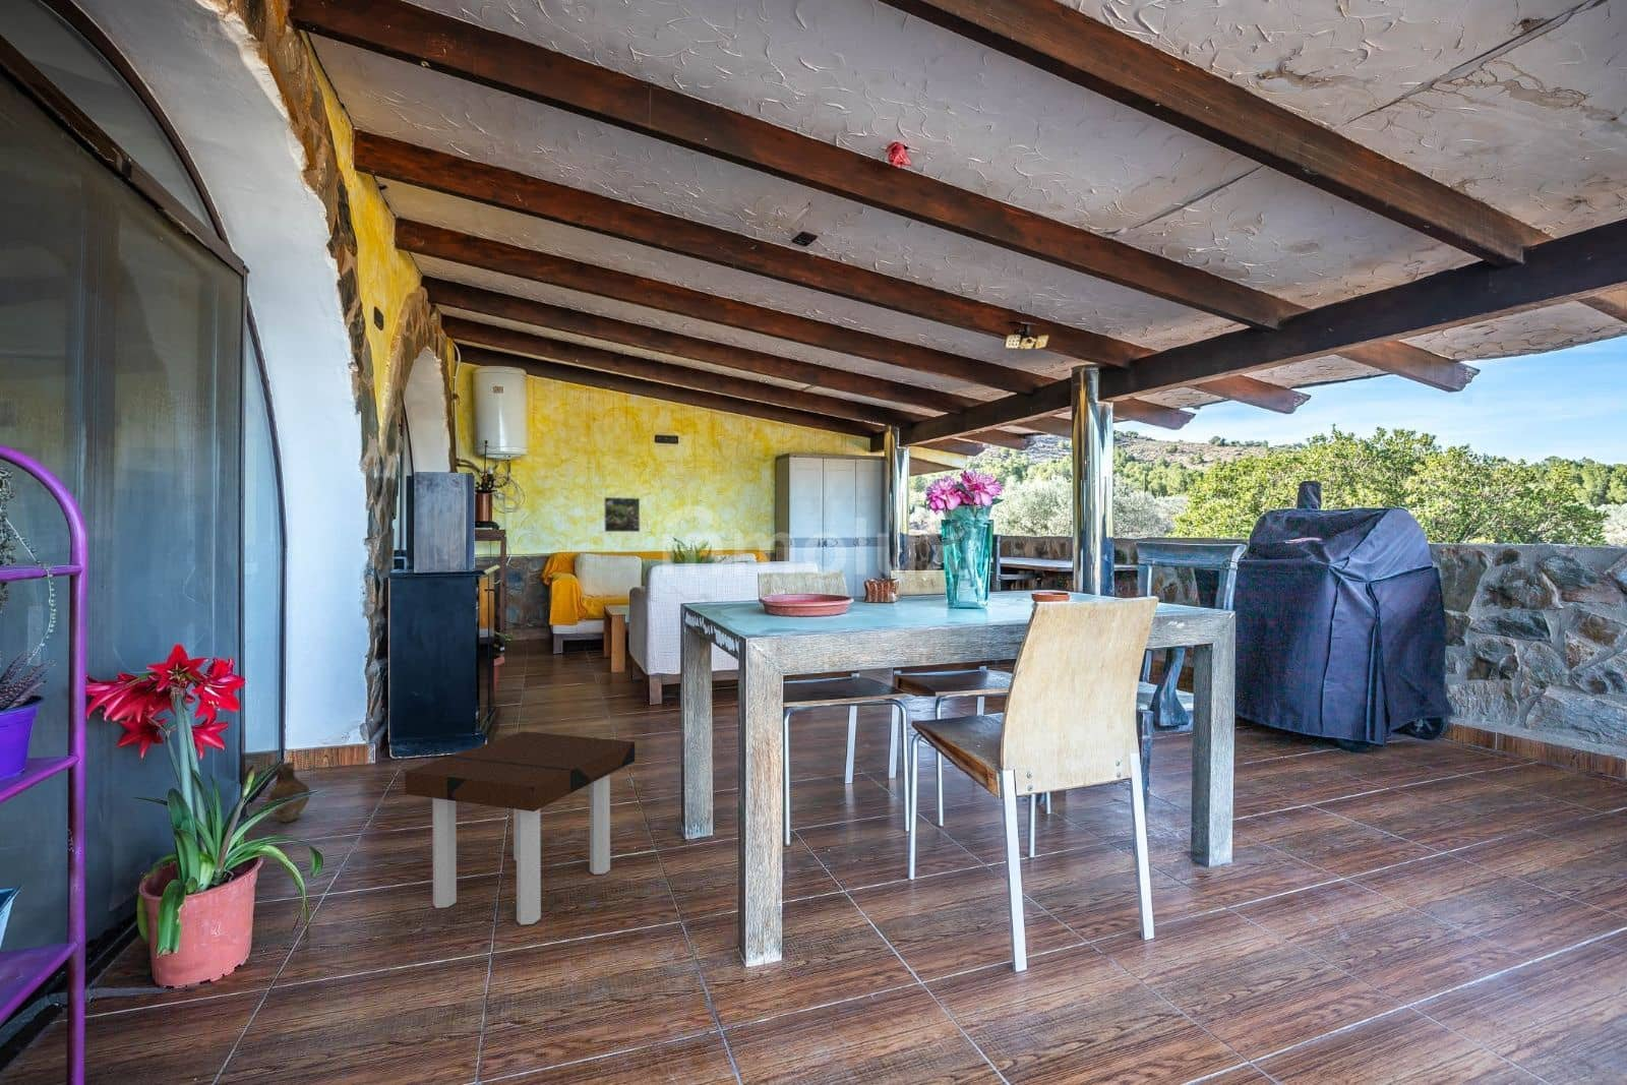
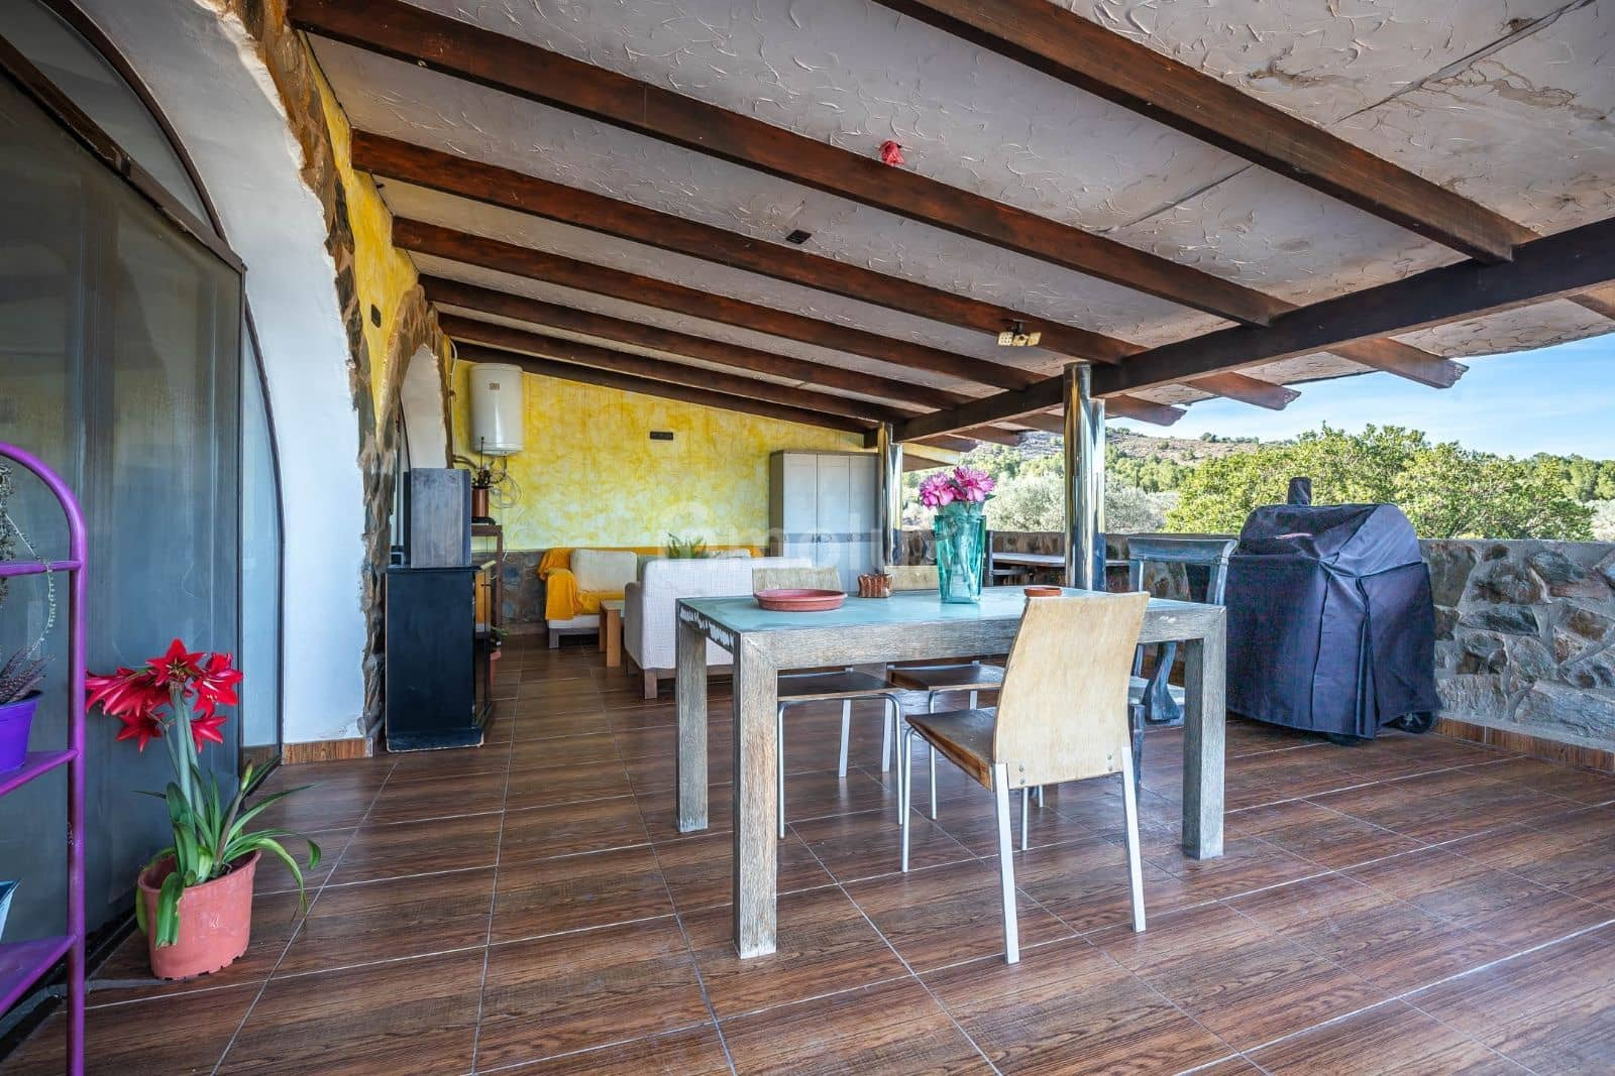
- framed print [603,496,640,533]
- side table [403,730,636,926]
- ceramic jug [266,760,311,823]
